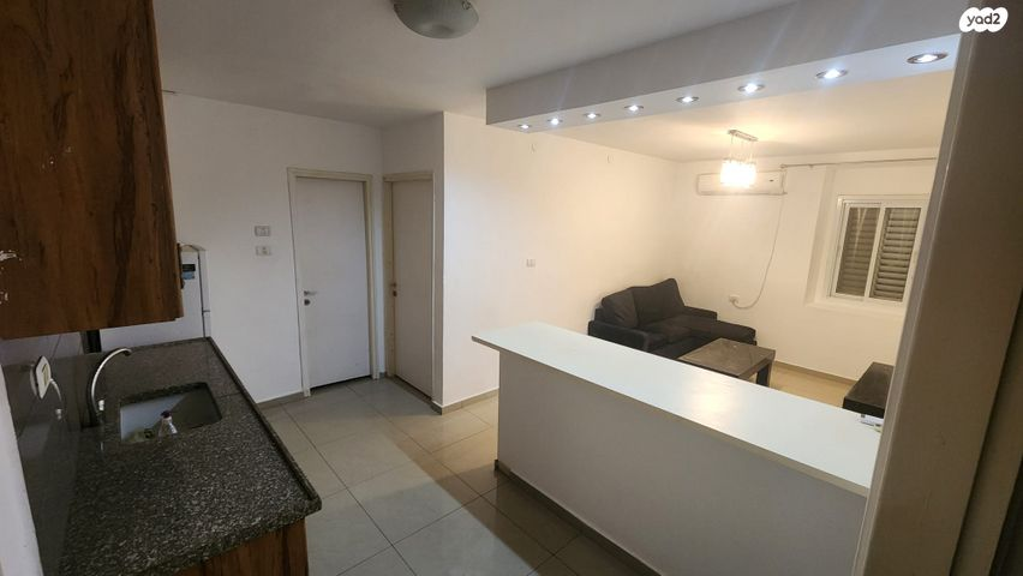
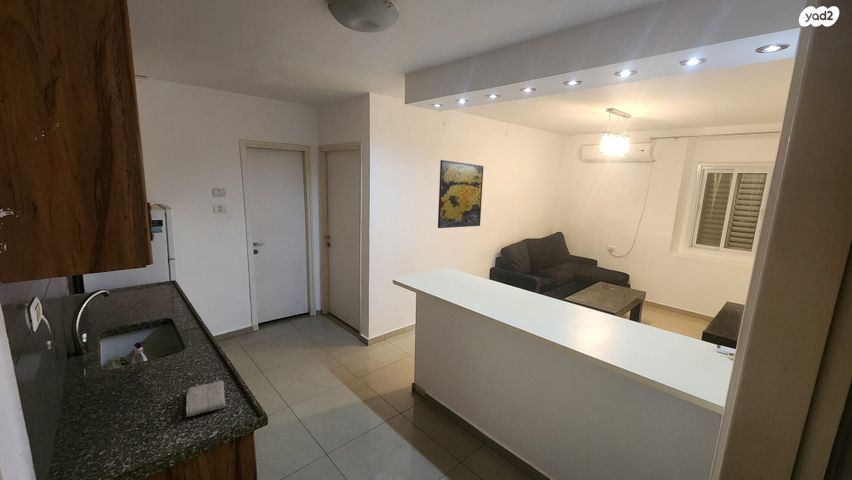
+ washcloth [185,380,226,417]
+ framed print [437,159,484,229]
